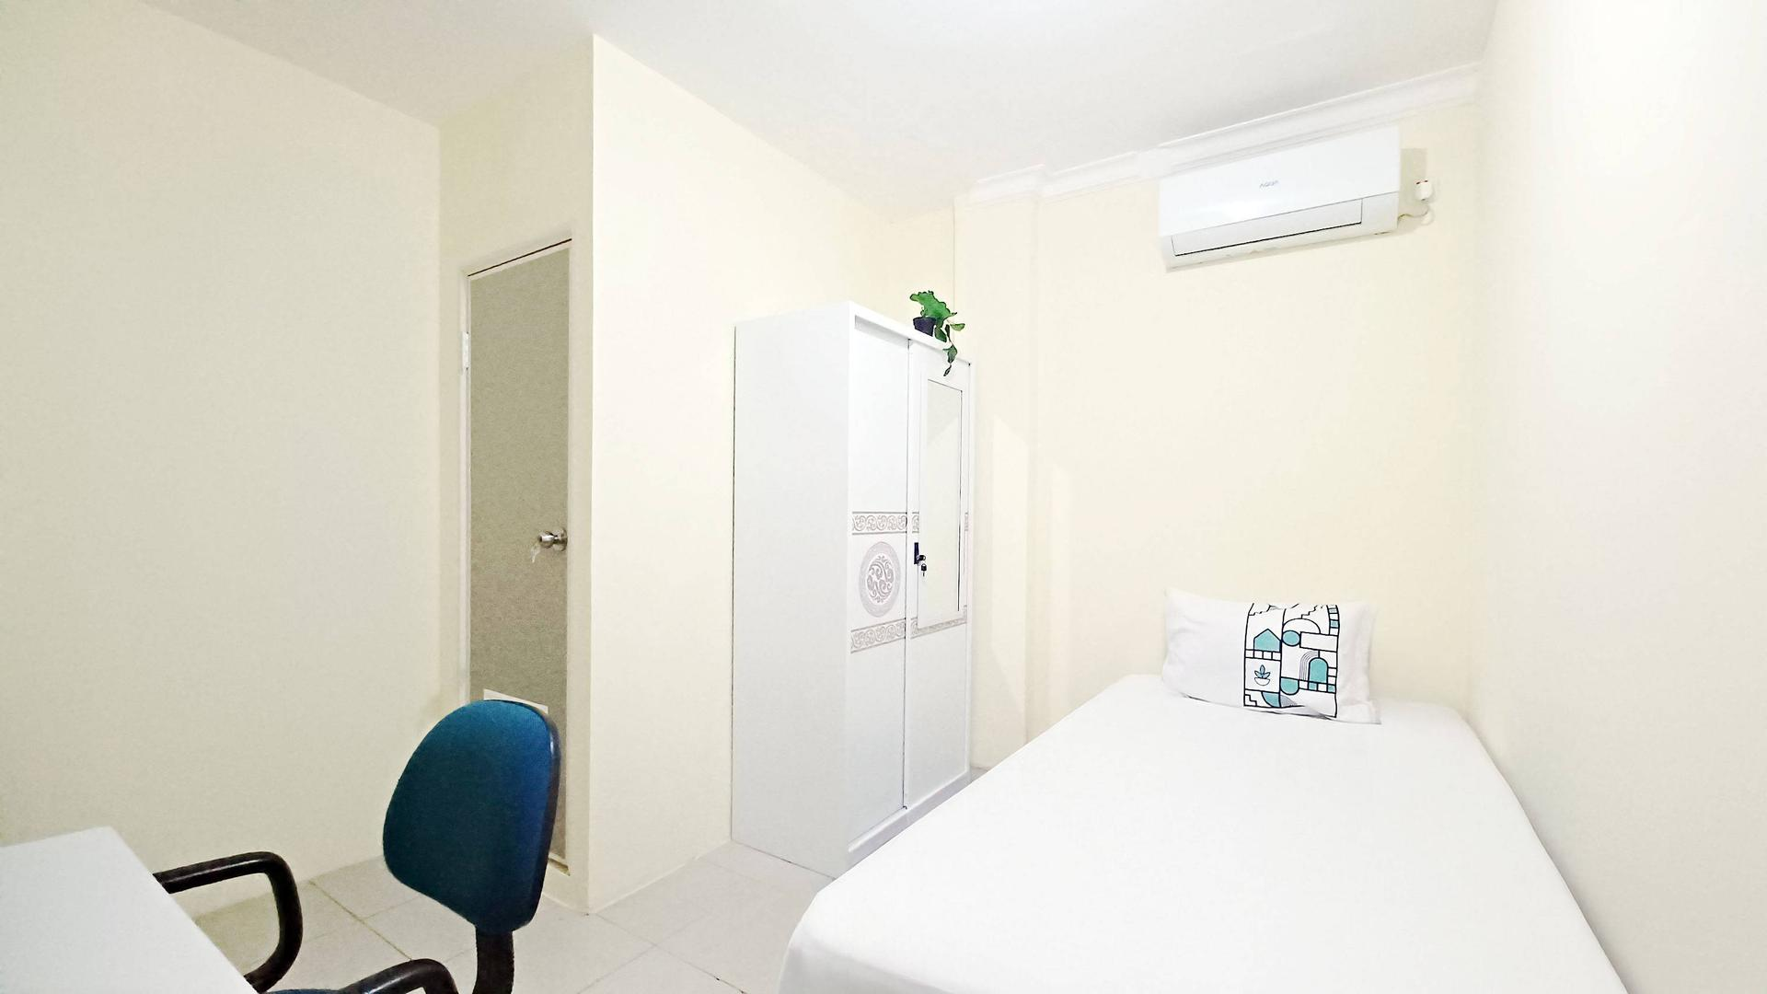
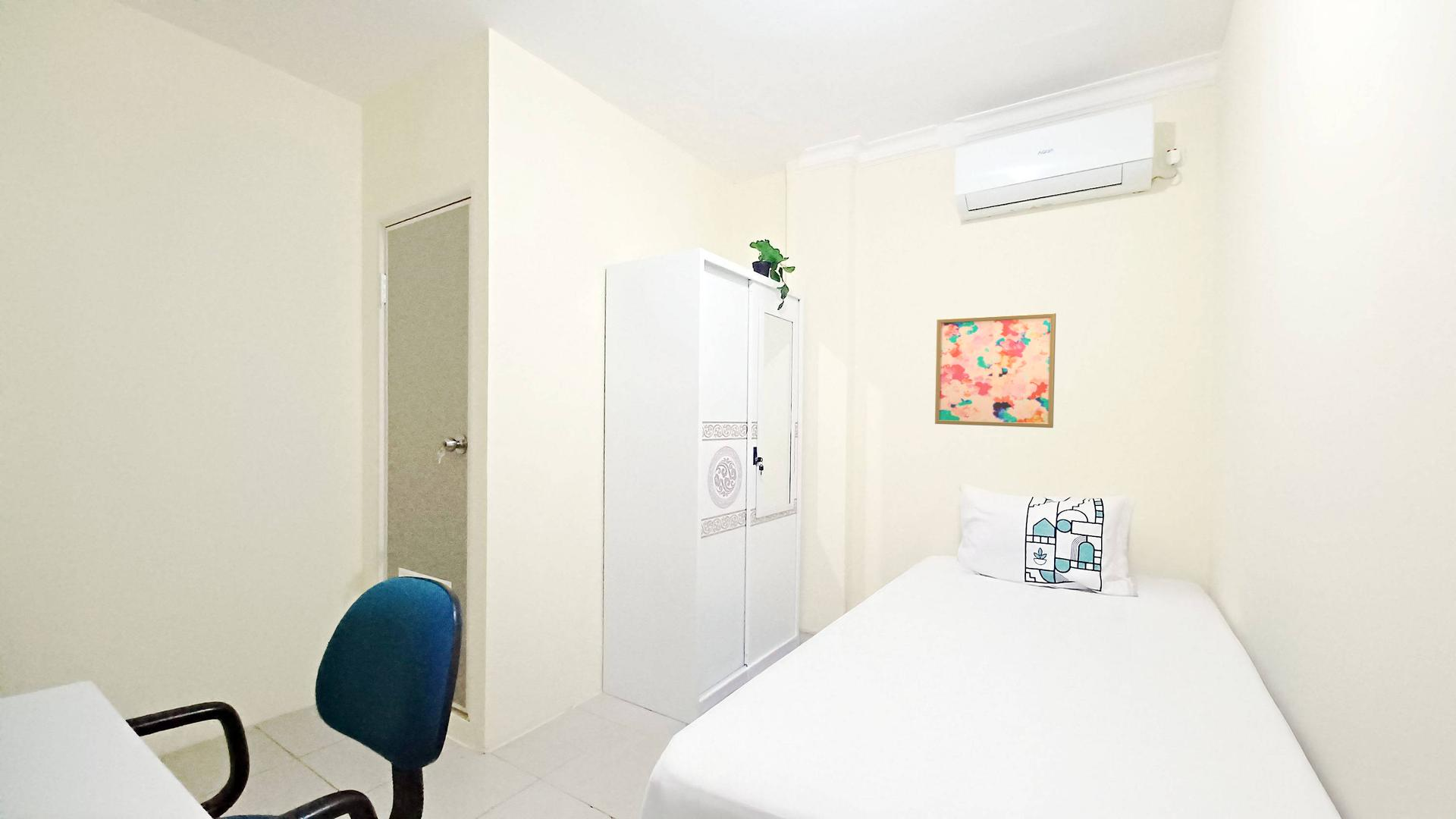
+ wall art [934,312,1056,428]
